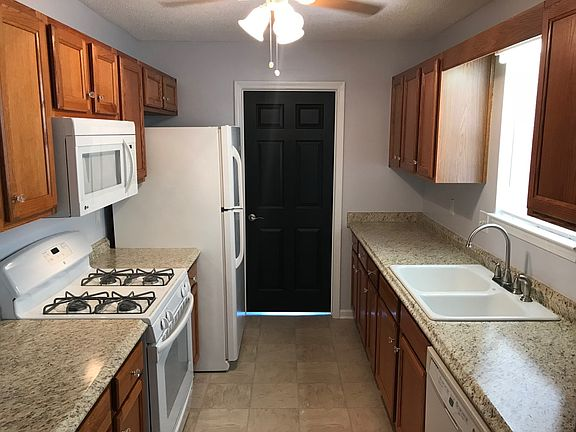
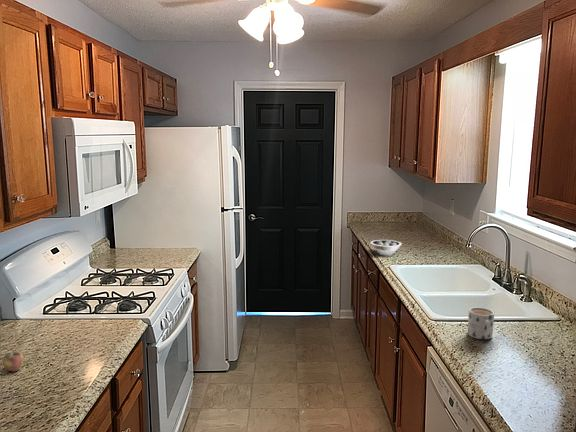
+ apple [1,351,25,372]
+ mug [467,307,495,340]
+ bowl [369,233,410,257]
